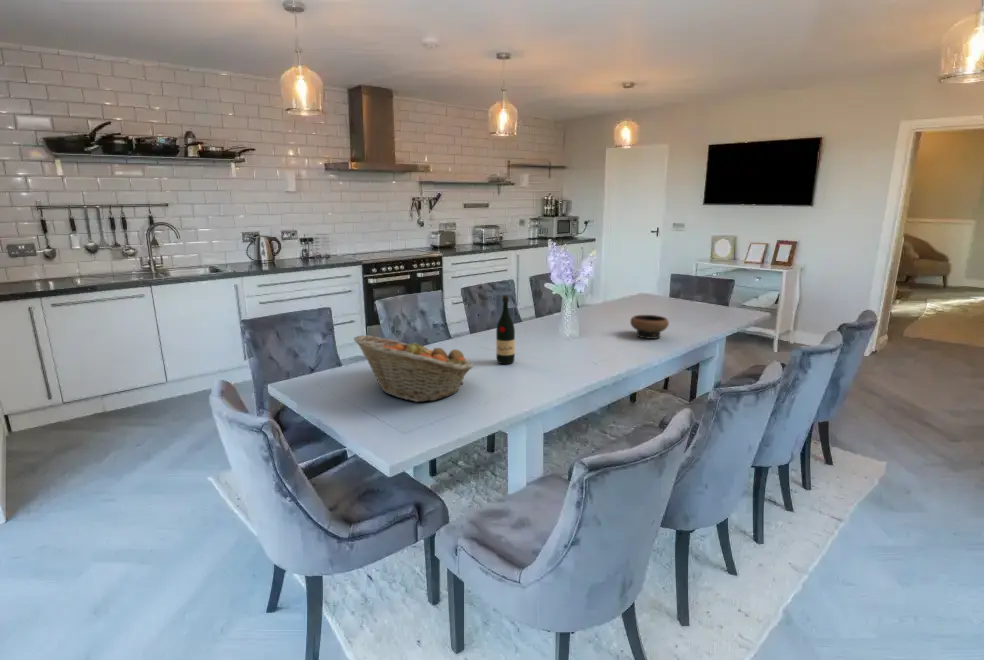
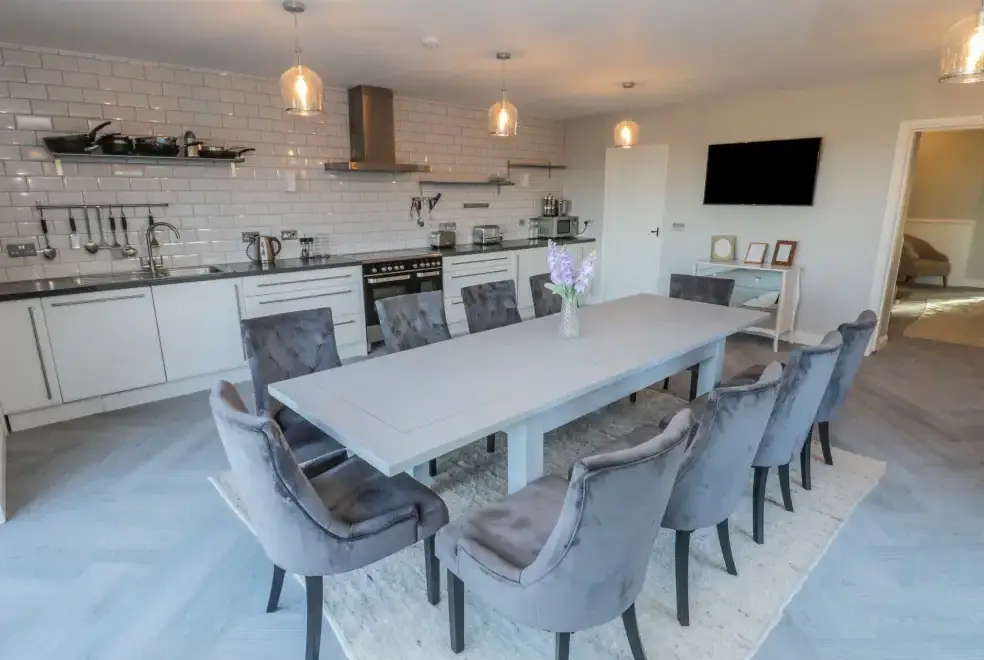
- fruit basket [353,334,474,403]
- wine bottle [495,294,516,365]
- bowl [629,314,670,340]
